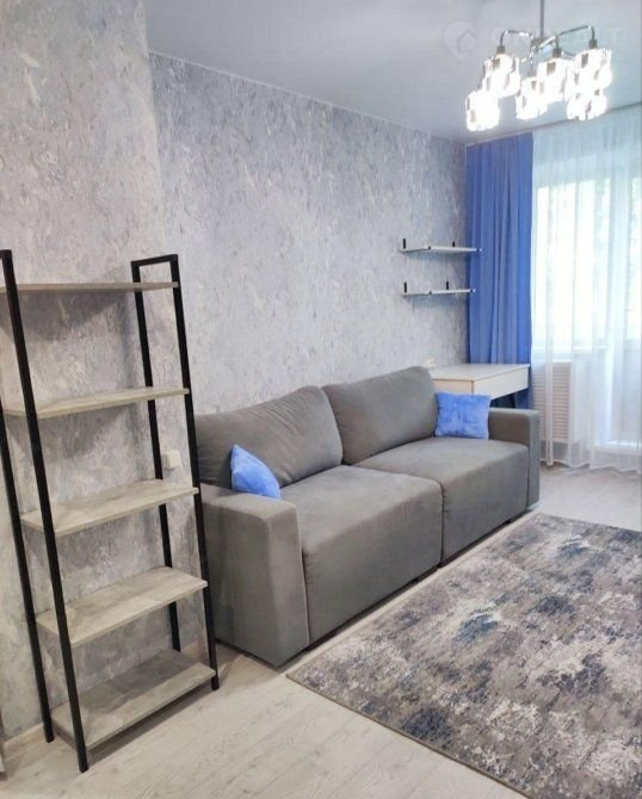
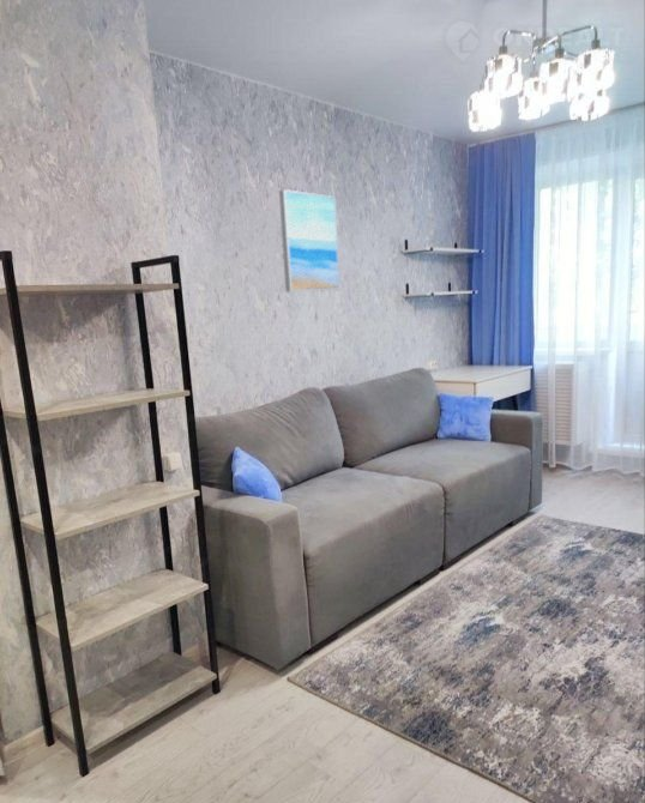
+ wall art [278,188,342,292]
